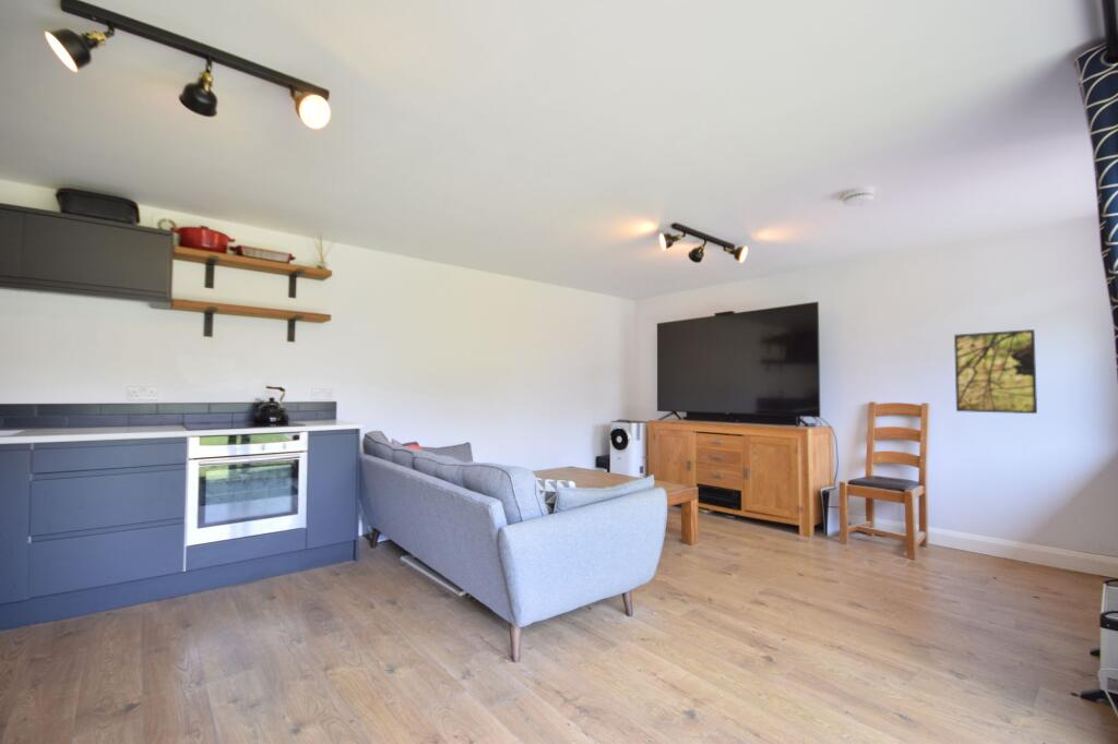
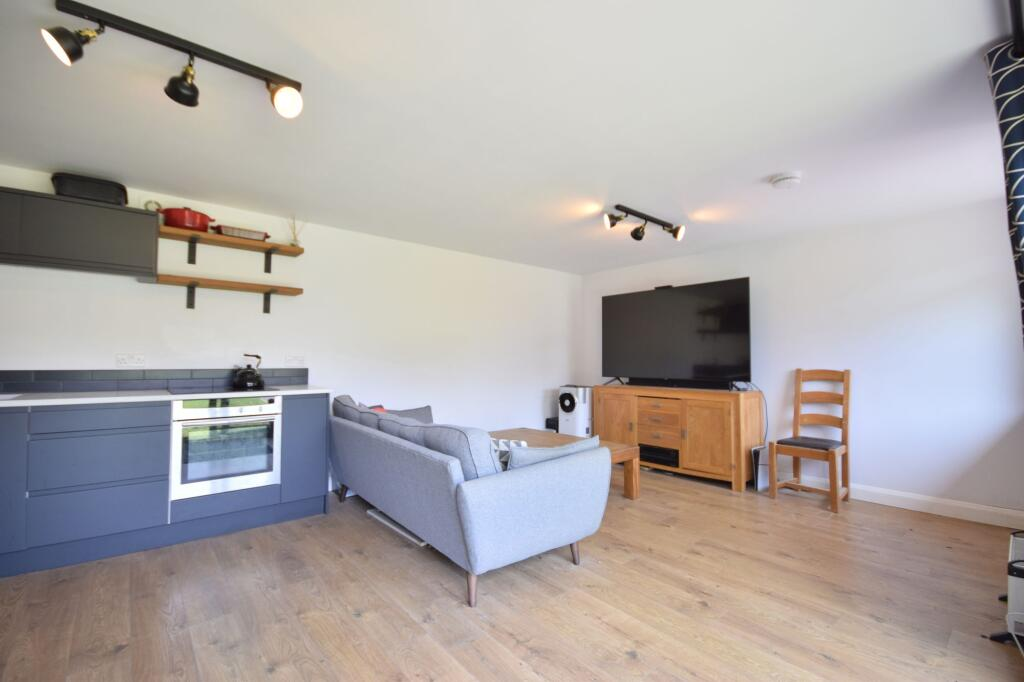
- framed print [953,328,1038,415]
